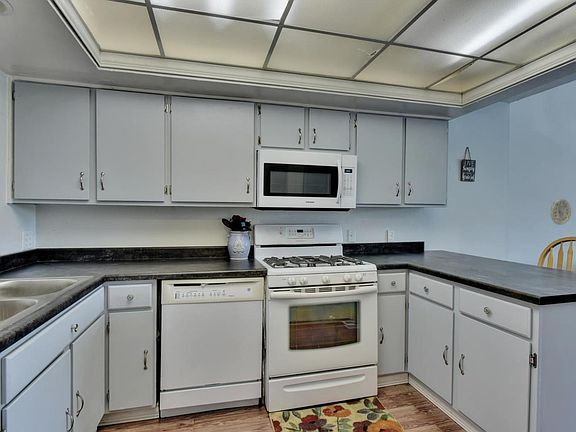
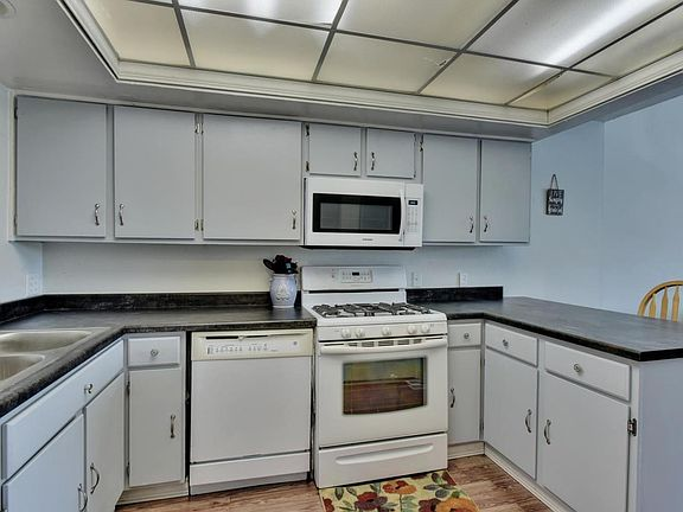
- decorative plate [550,198,572,226]
